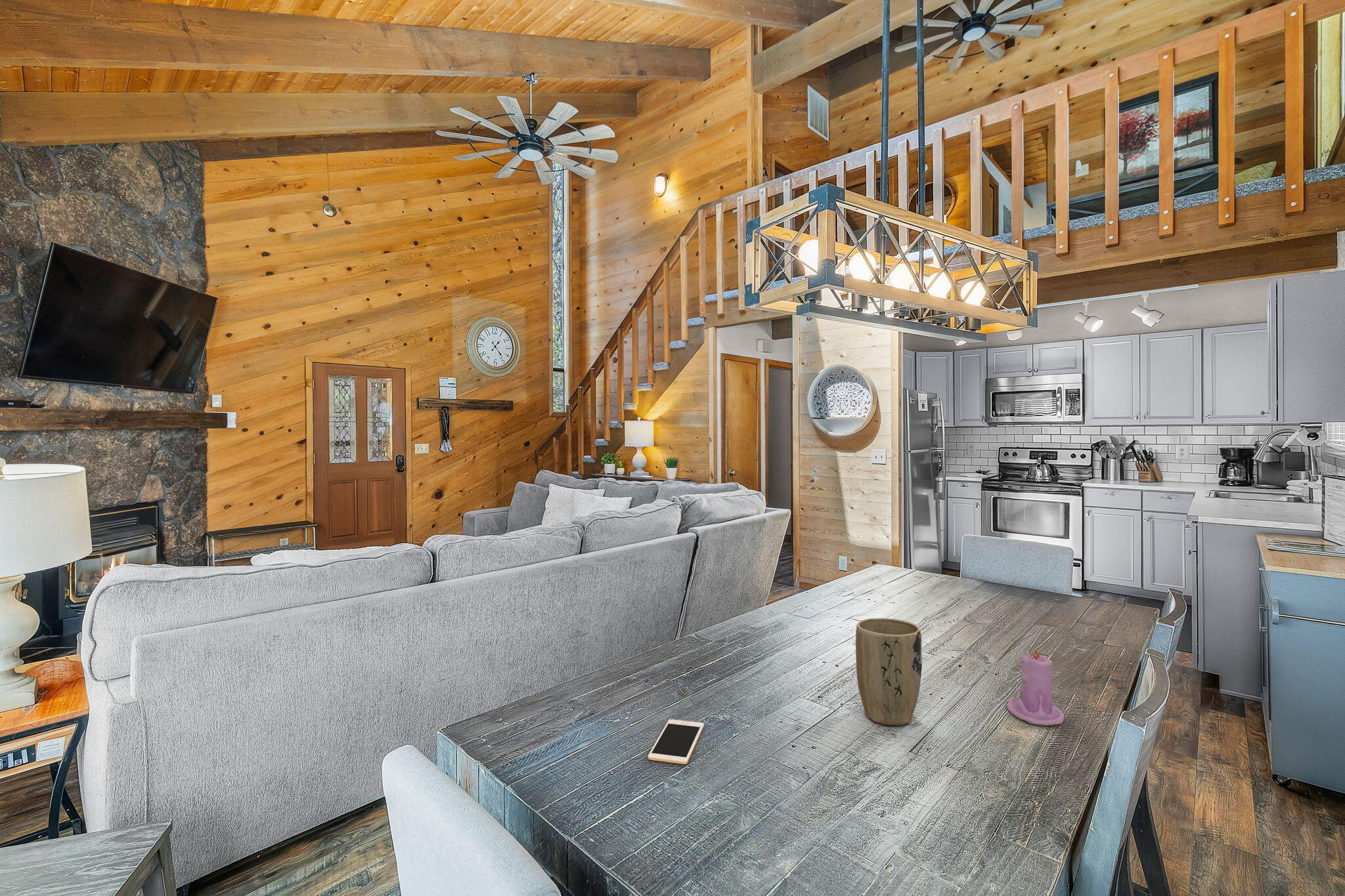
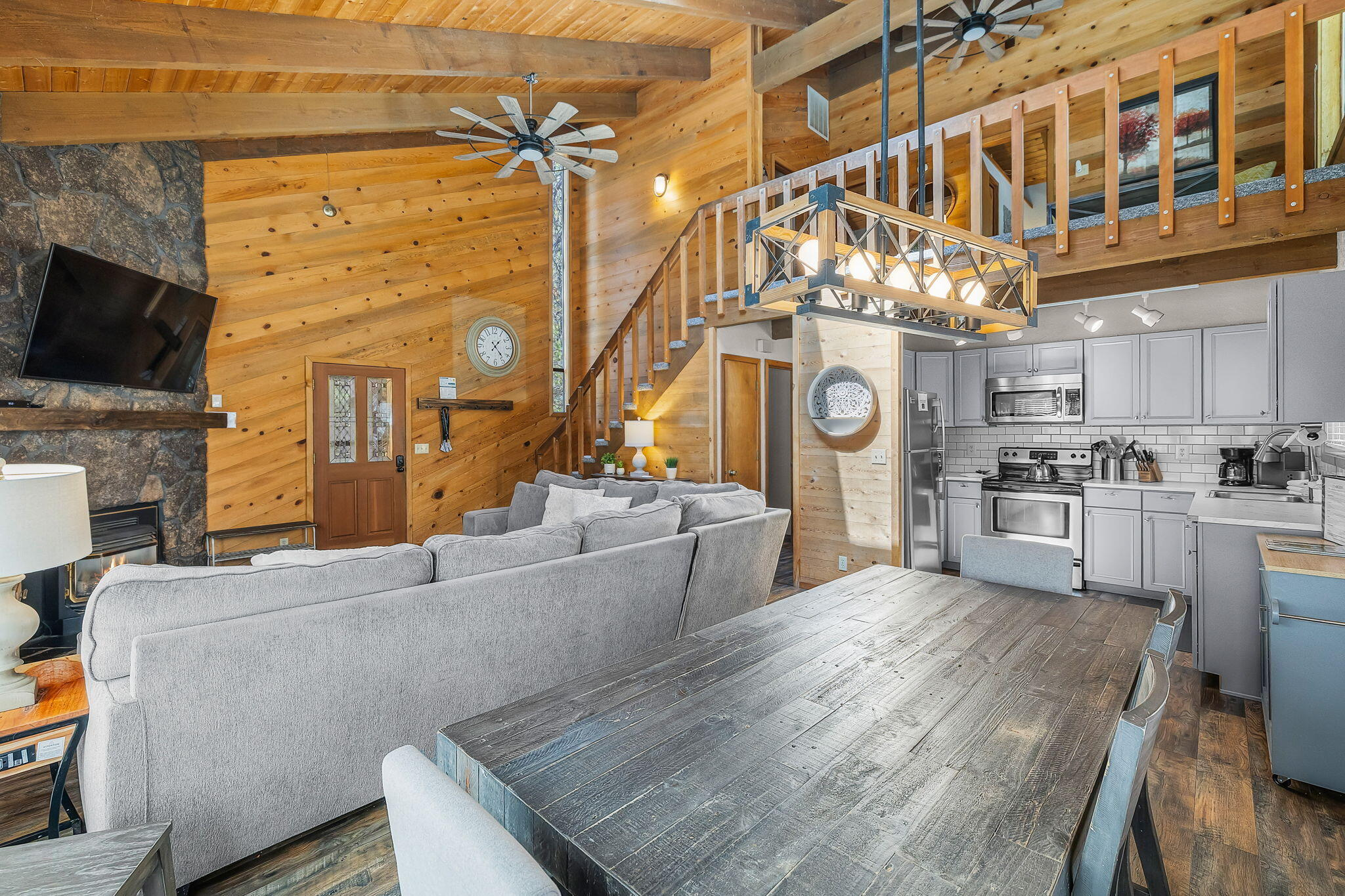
- cell phone [647,719,705,765]
- candle [1007,647,1065,726]
- plant pot [855,618,923,727]
